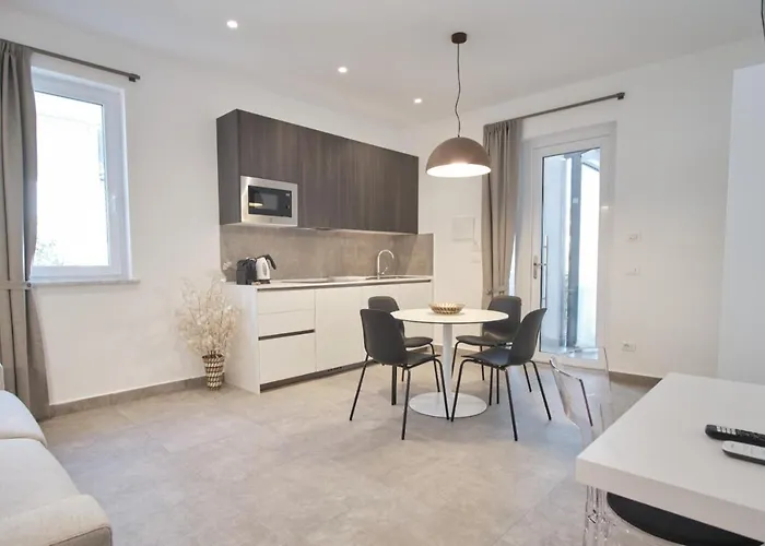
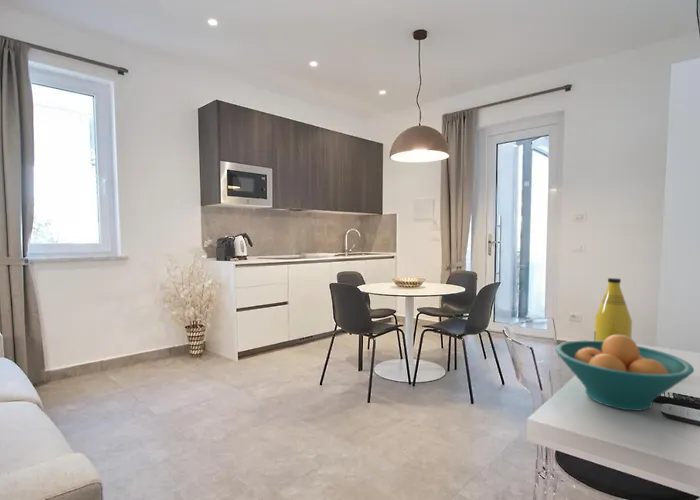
+ bottle [593,277,633,341]
+ fruit bowl [554,335,695,412]
